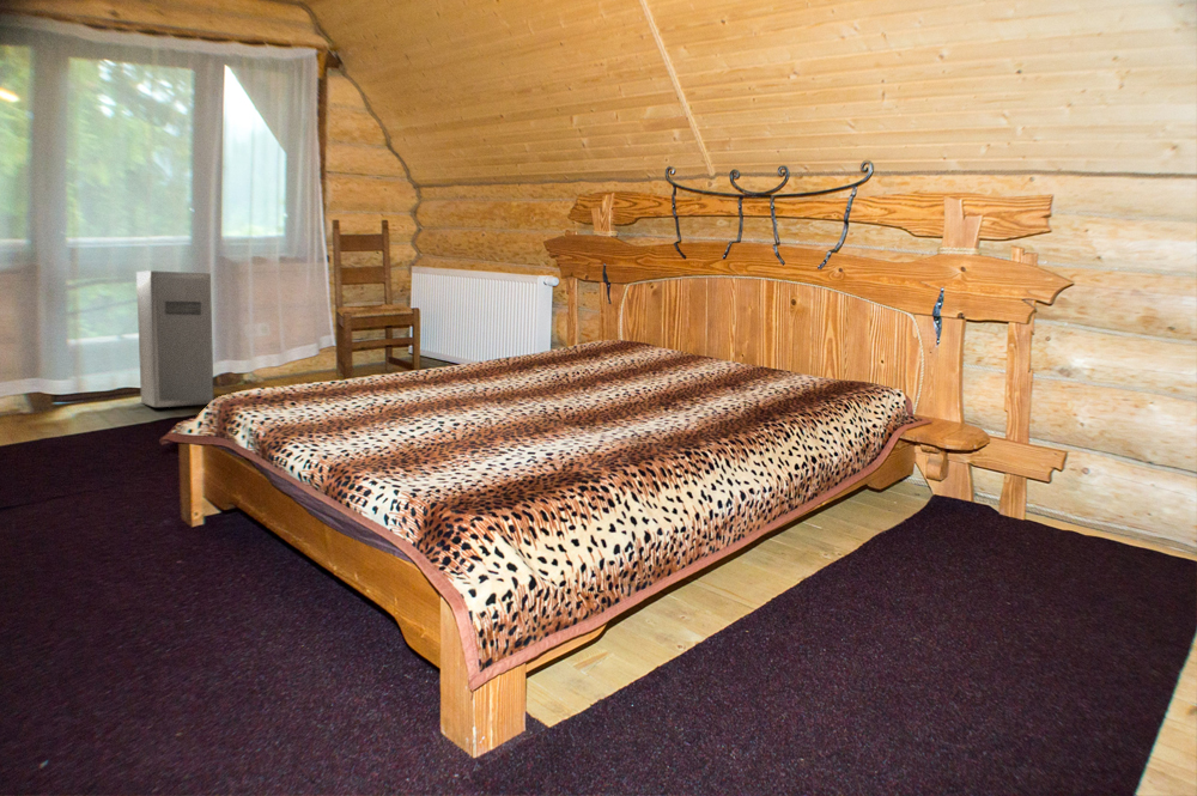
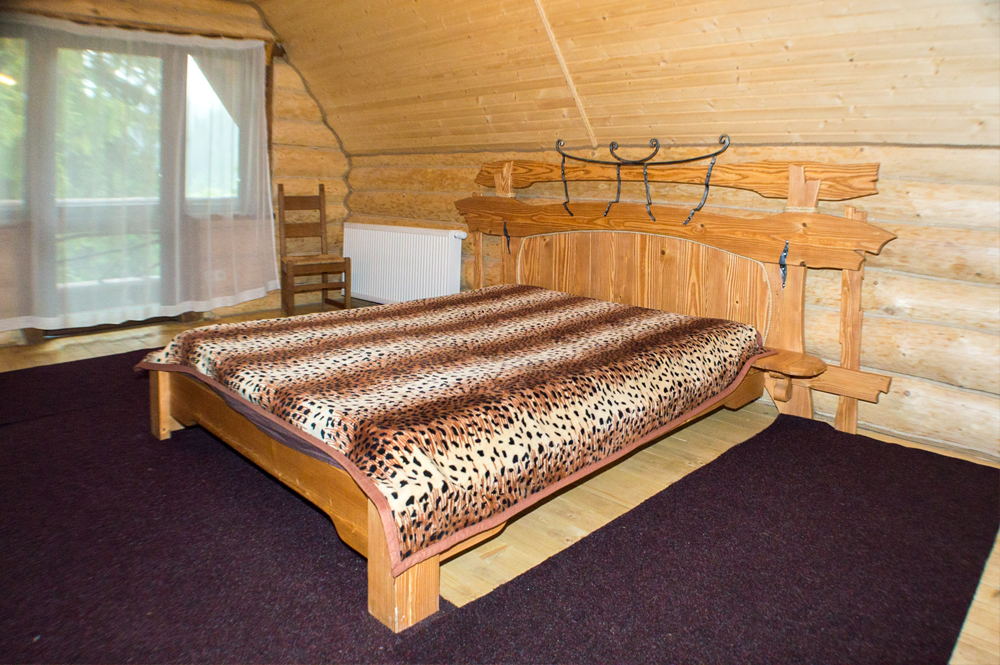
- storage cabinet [135,269,215,408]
